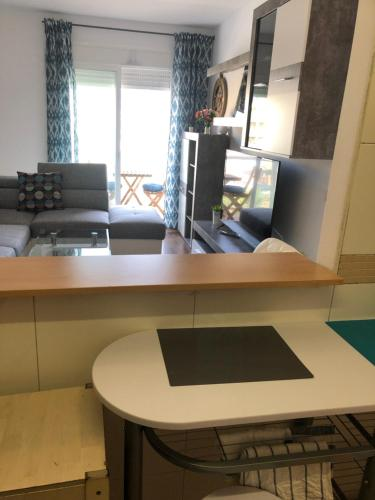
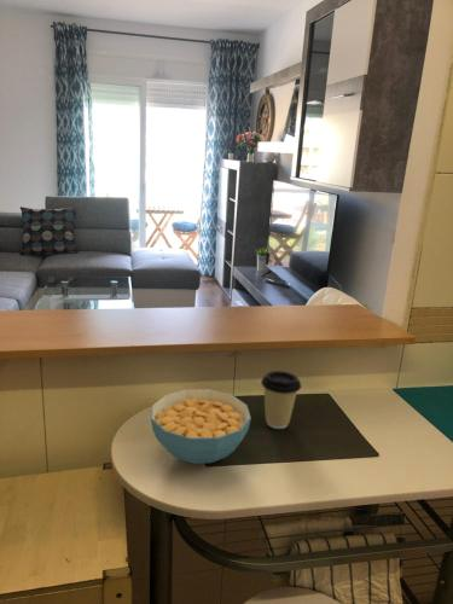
+ cereal bowl [150,388,252,465]
+ coffee cup [260,370,302,430]
